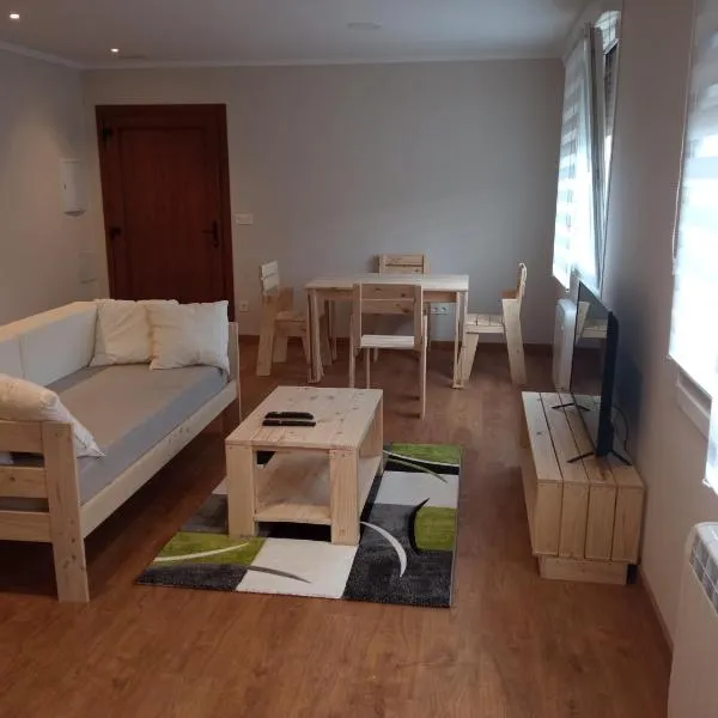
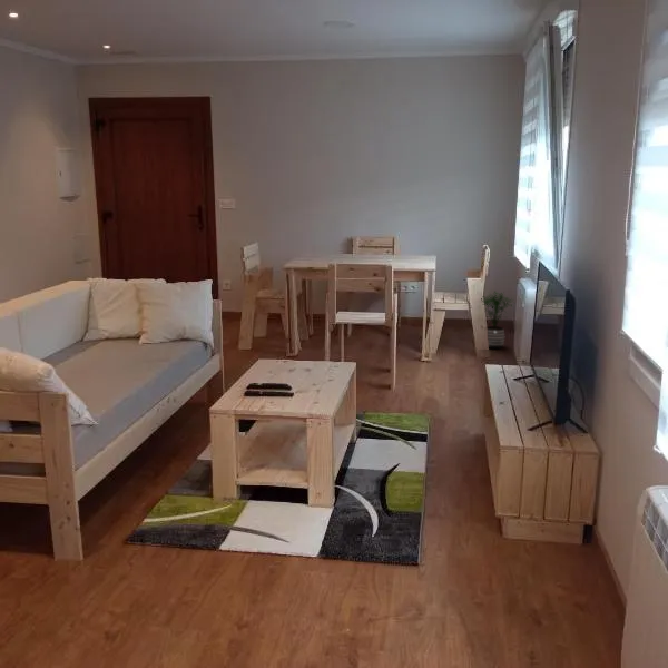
+ potted plant [482,292,514,350]
